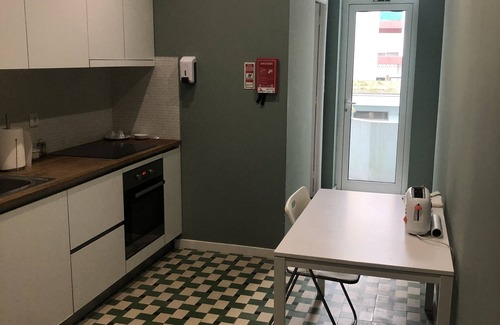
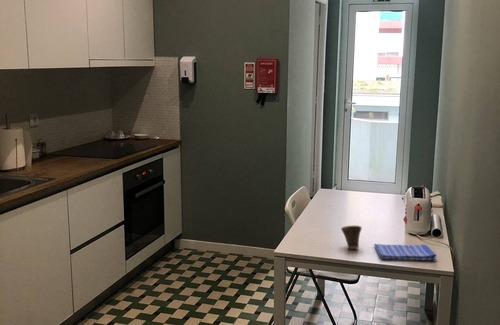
+ dish towel [373,243,438,261]
+ cup [340,225,363,250]
